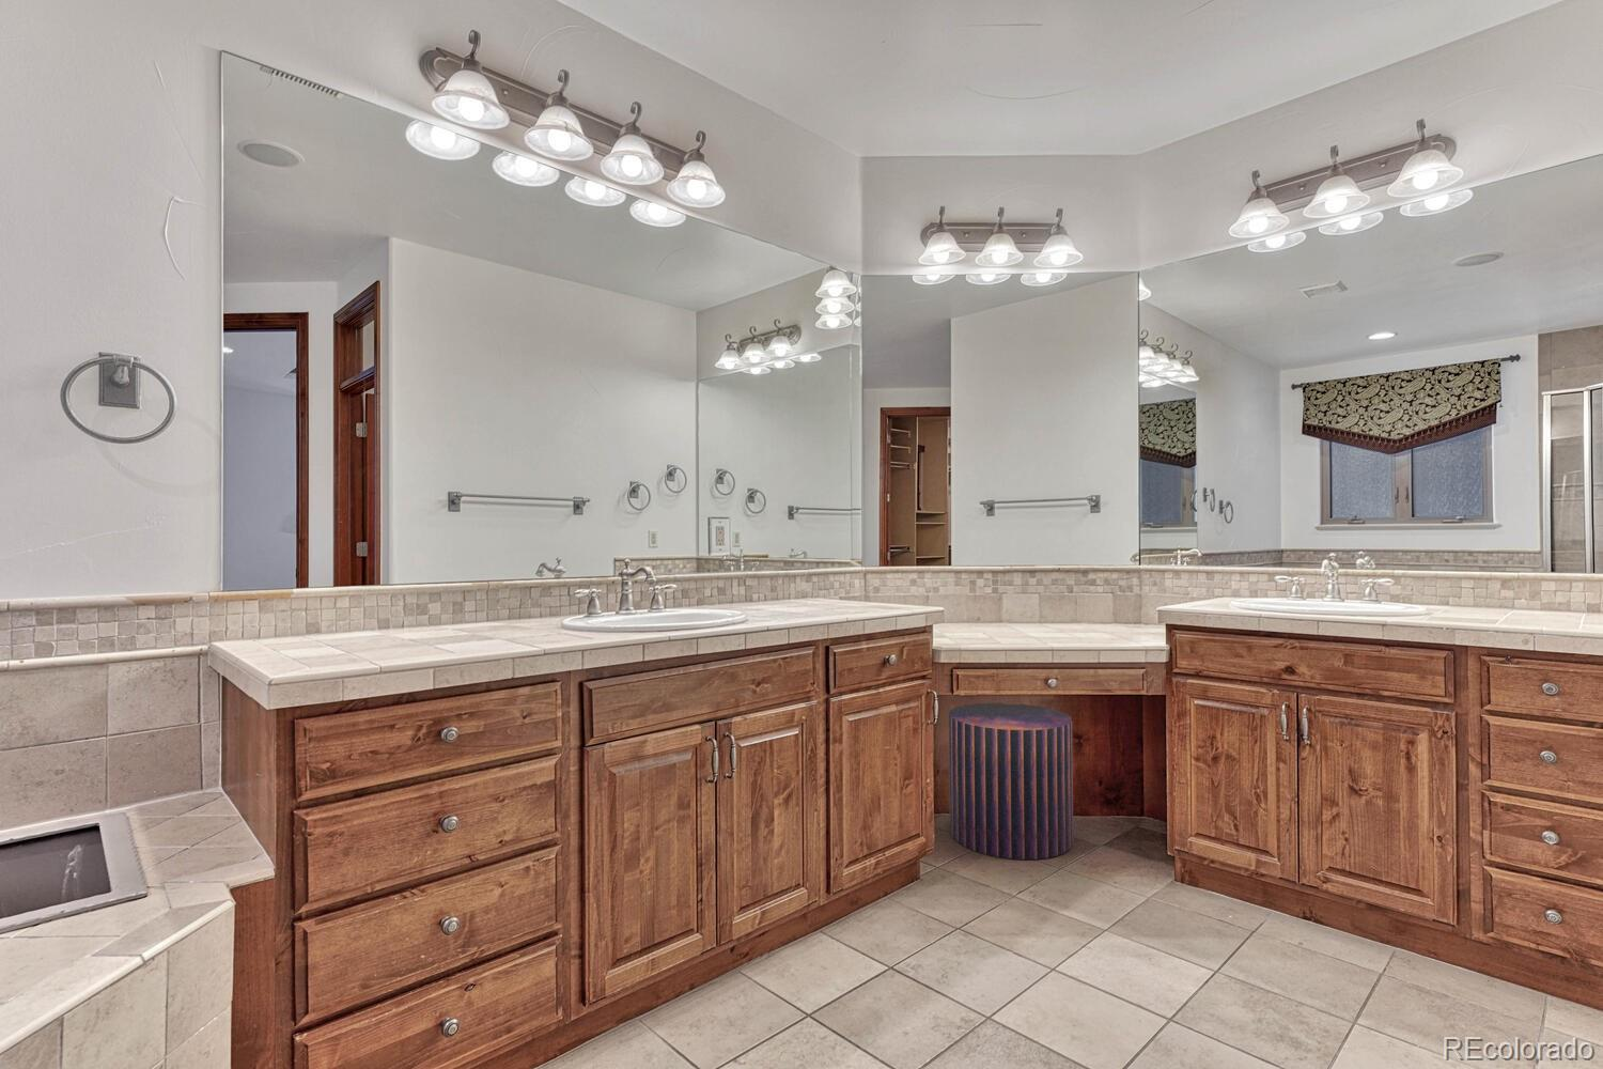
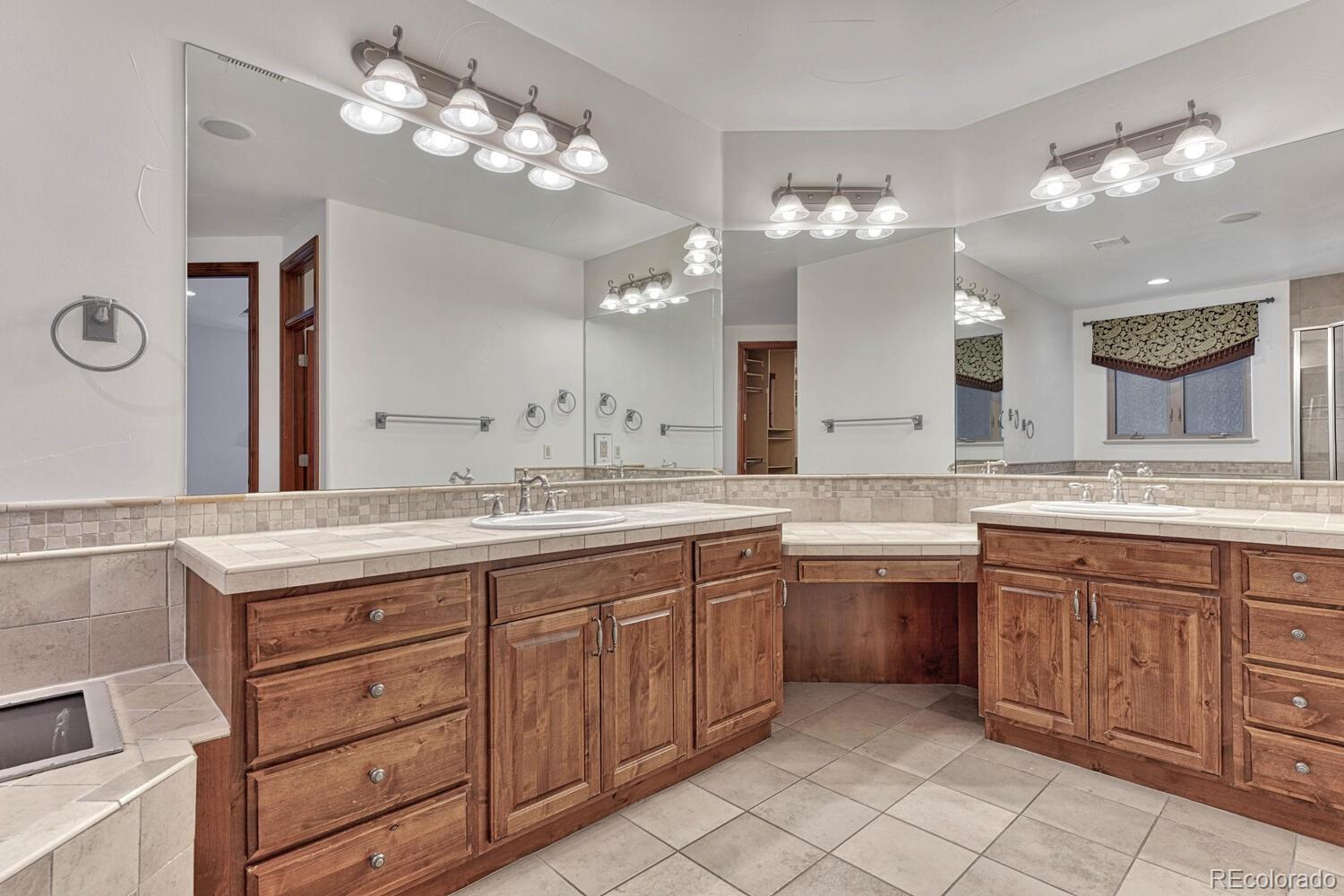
- stool [948,703,1073,860]
